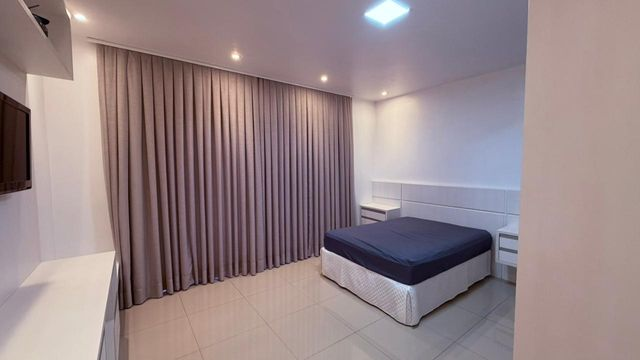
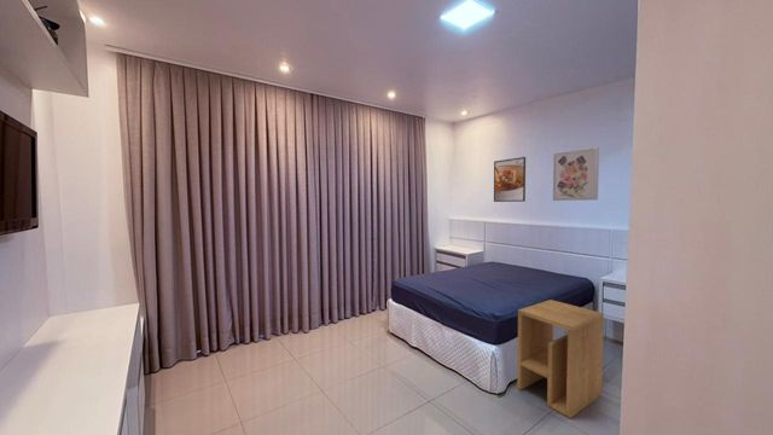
+ side table [516,298,605,419]
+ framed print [493,156,527,203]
+ wall art [552,146,600,202]
